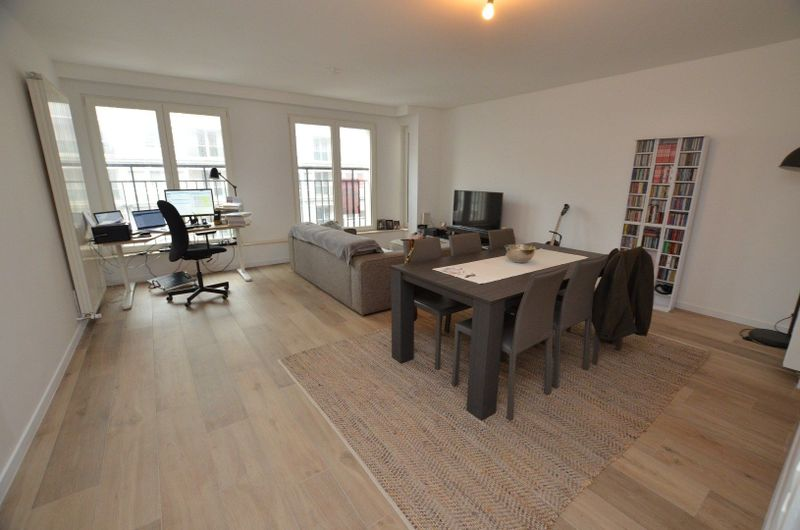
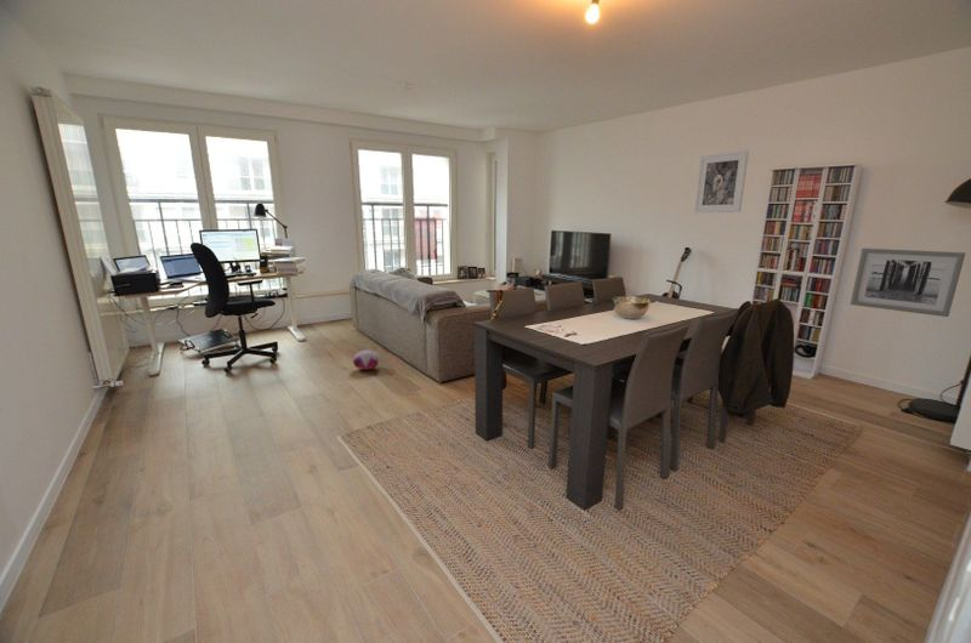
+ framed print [693,149,750,214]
+ plush toy [352,349,381,371]
+ wall art [850,247,966,318]
